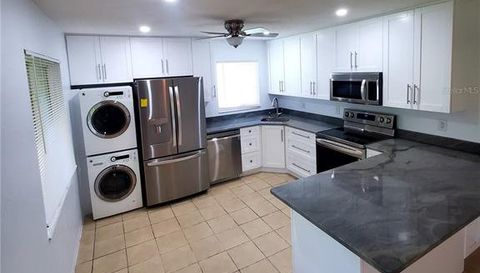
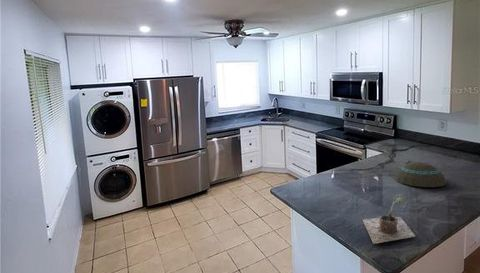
+ plant [362,194,416,245]
+ bowl [394,161,447,188]
